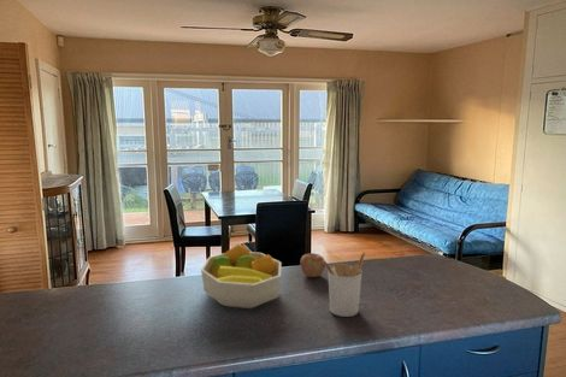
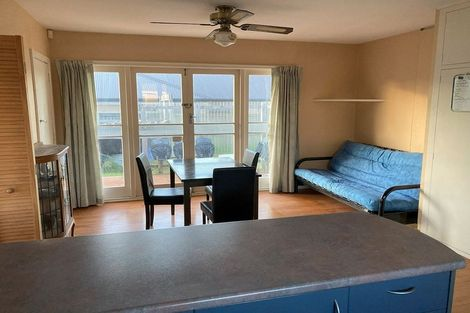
- apple [299,252,326,278]
- utensil holder [323,251,366,318]
- fruit bowl [200,243,283,310]
